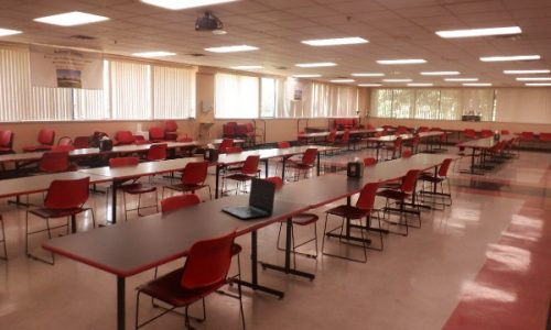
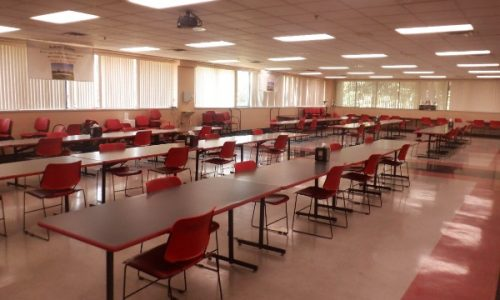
- laptop [220,176,277,220]
